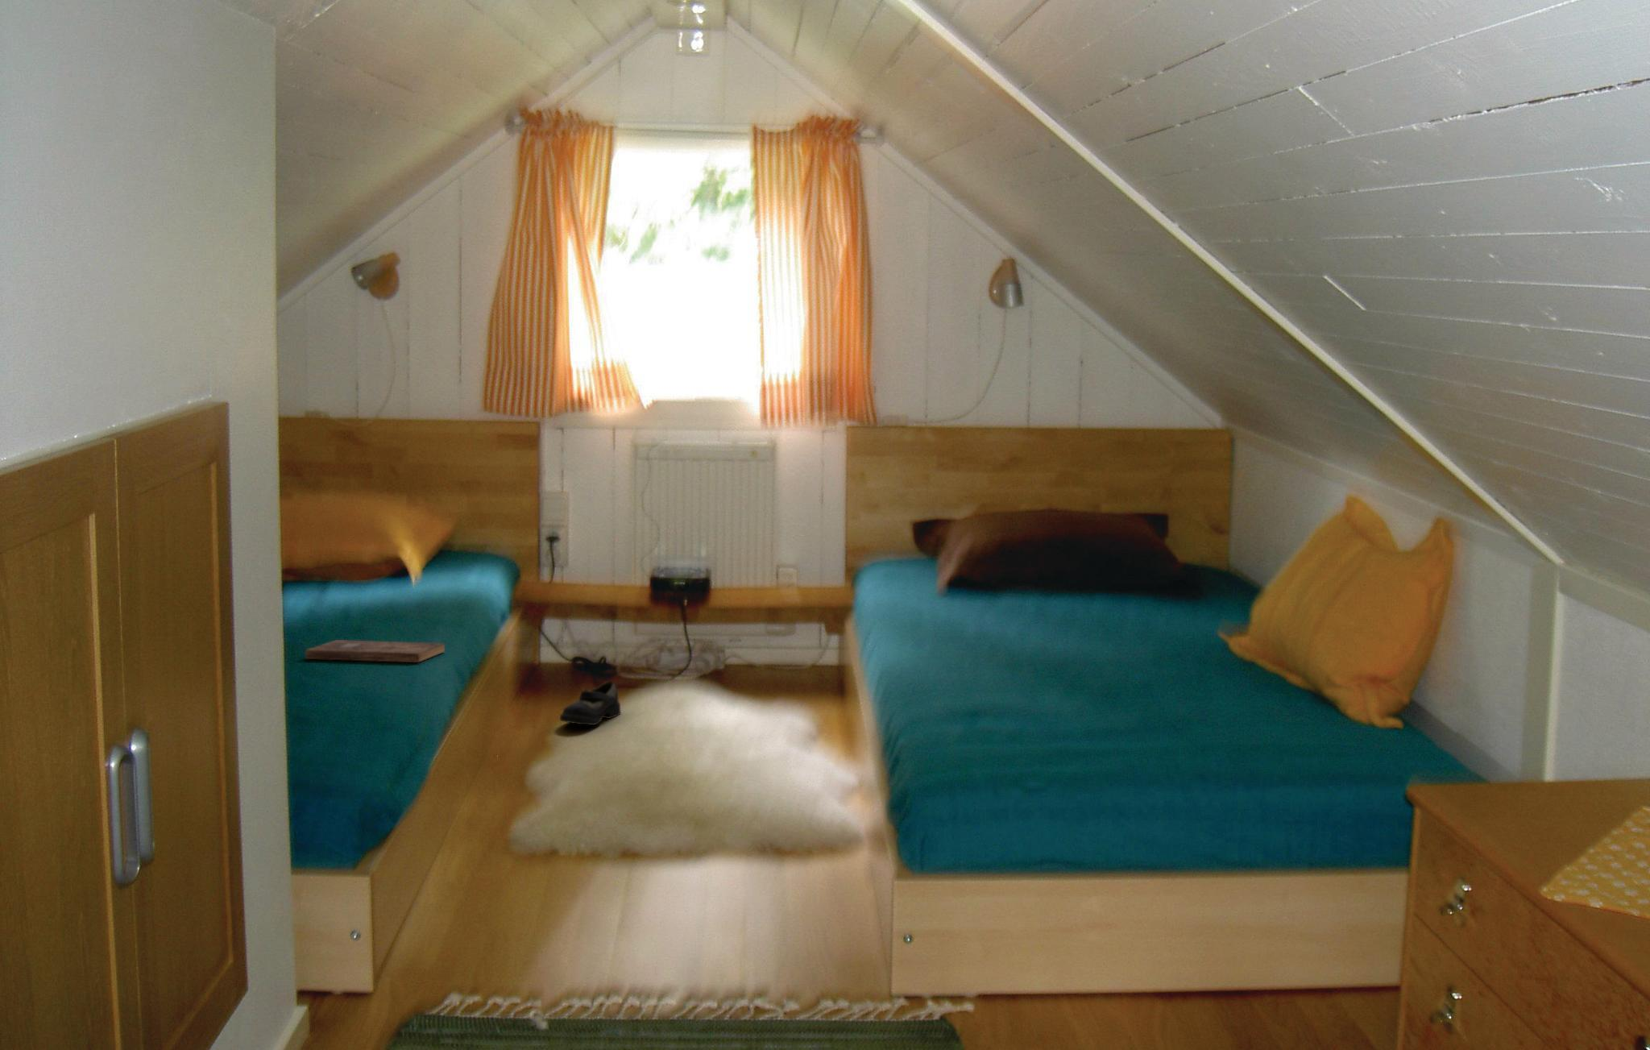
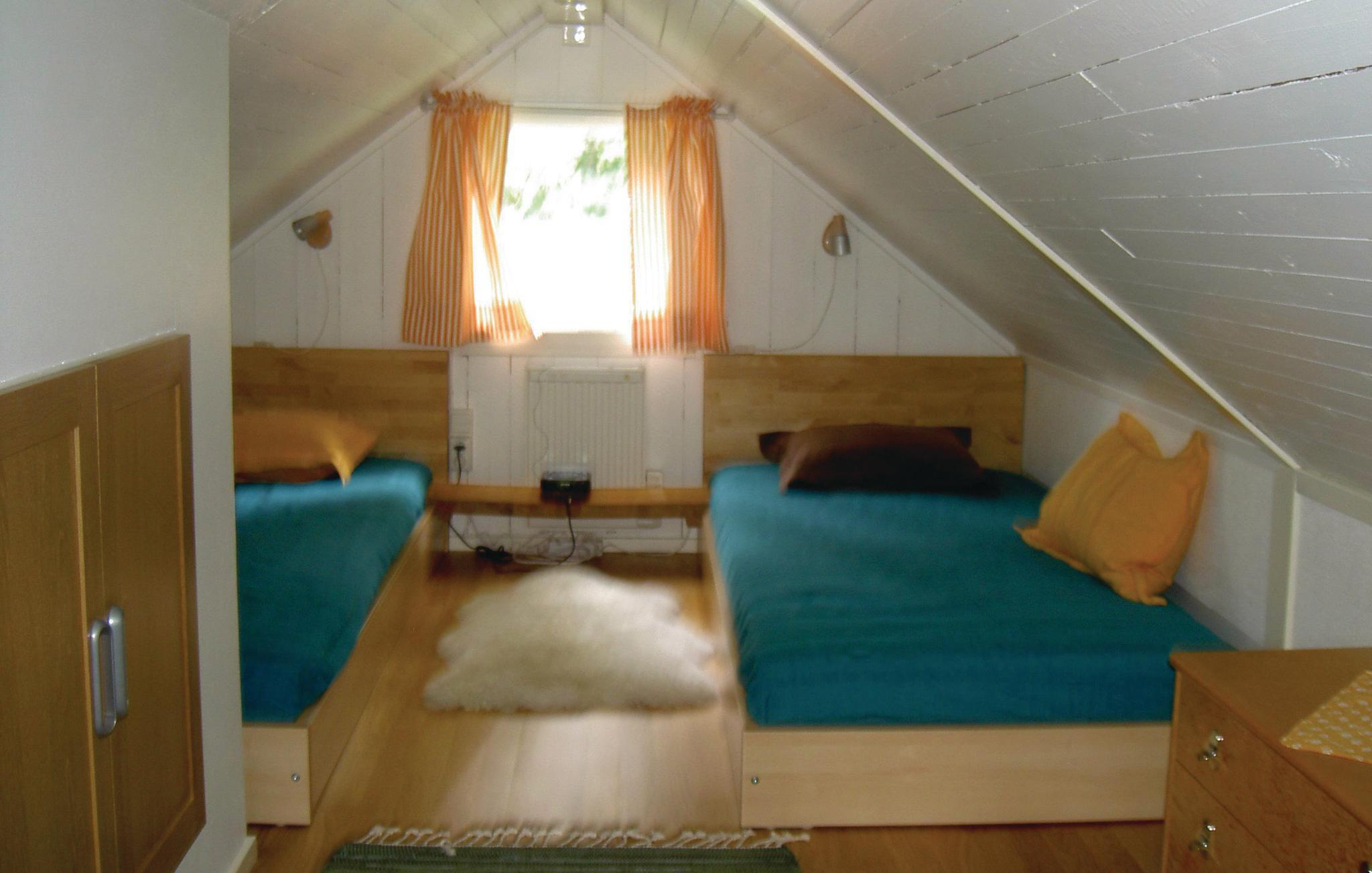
- shoe [559,680,622,726]
- bible [304,639,445,663]
